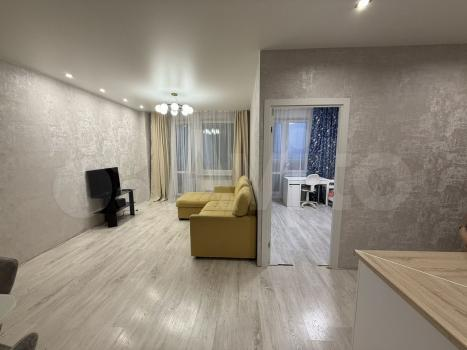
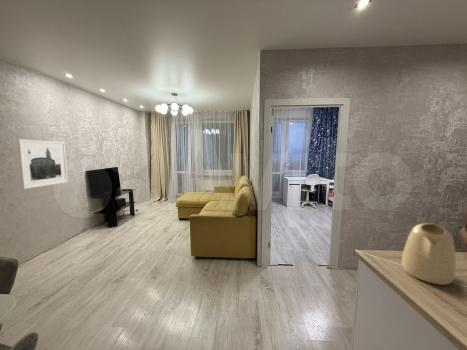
+ kettle [401,222,457,286]
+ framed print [16,138,69,190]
